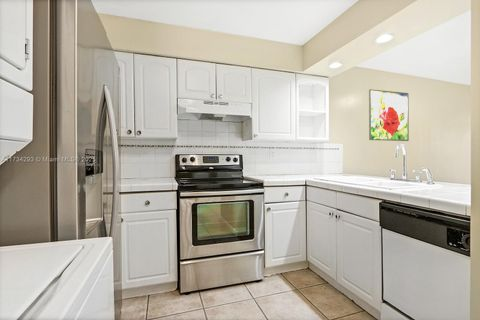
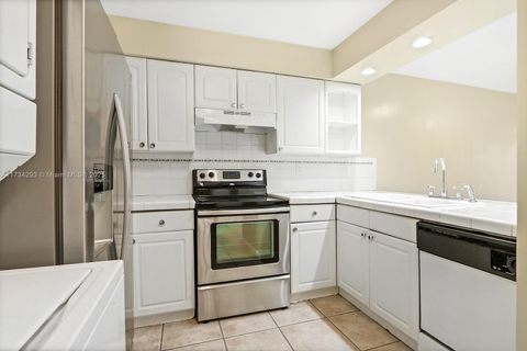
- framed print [368,88,410,142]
